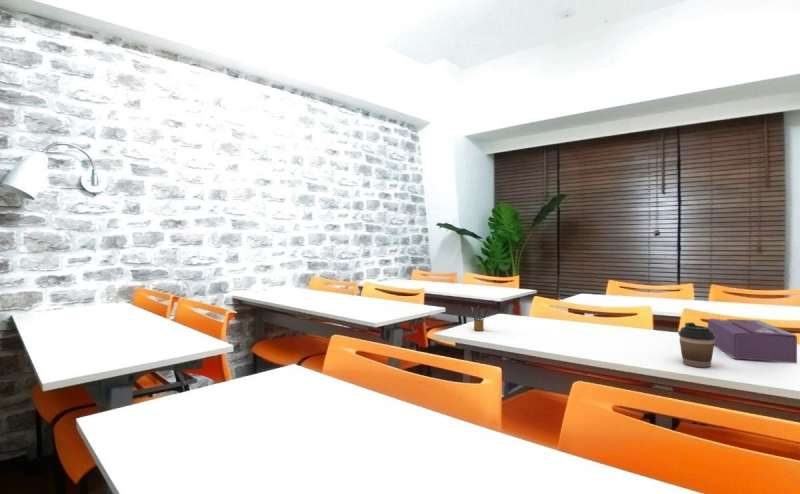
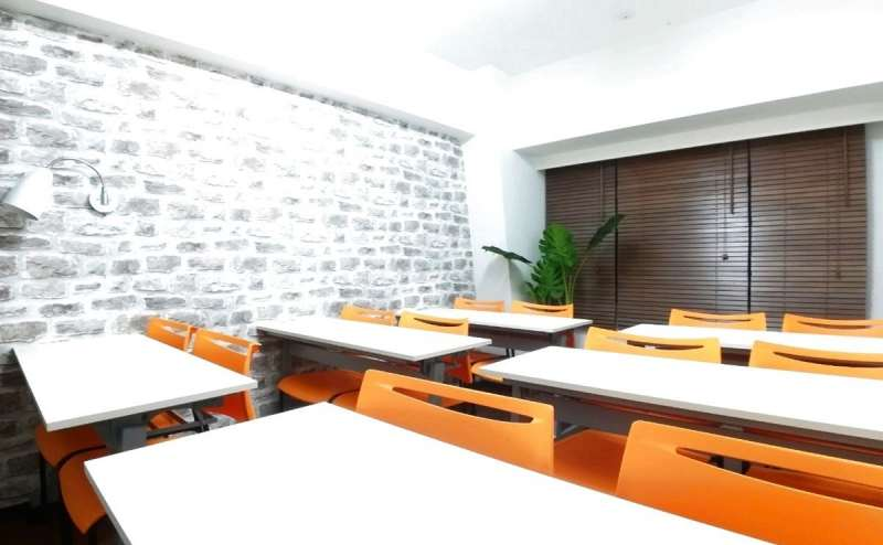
- tissue box [707,318,798,364]
- coffee cup [677,322,716,368]
- pencil box [470,304,489,332]
